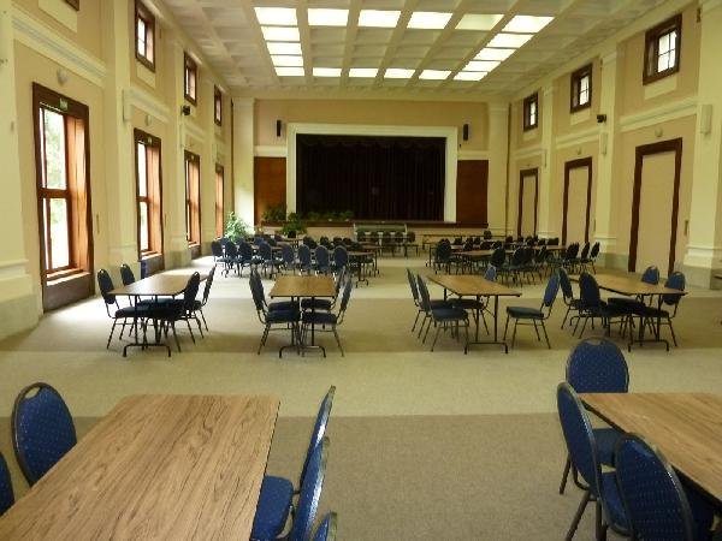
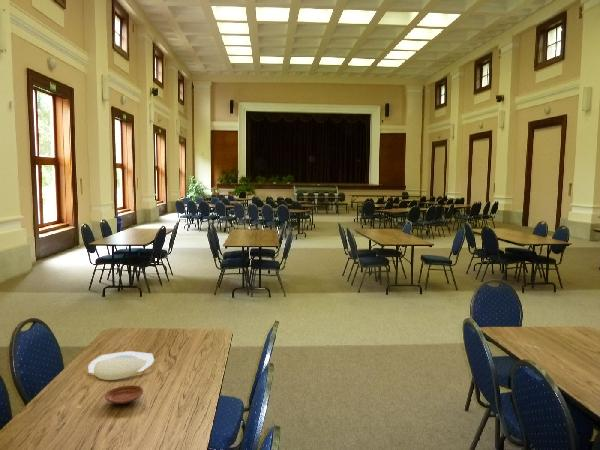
+ plate [87,350,155,381]
+ plate [104,385,144,405]
